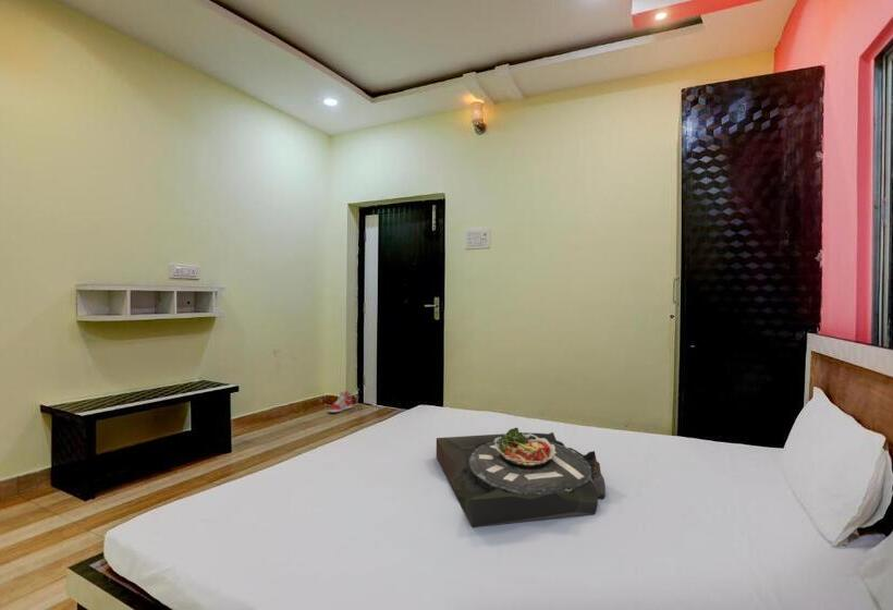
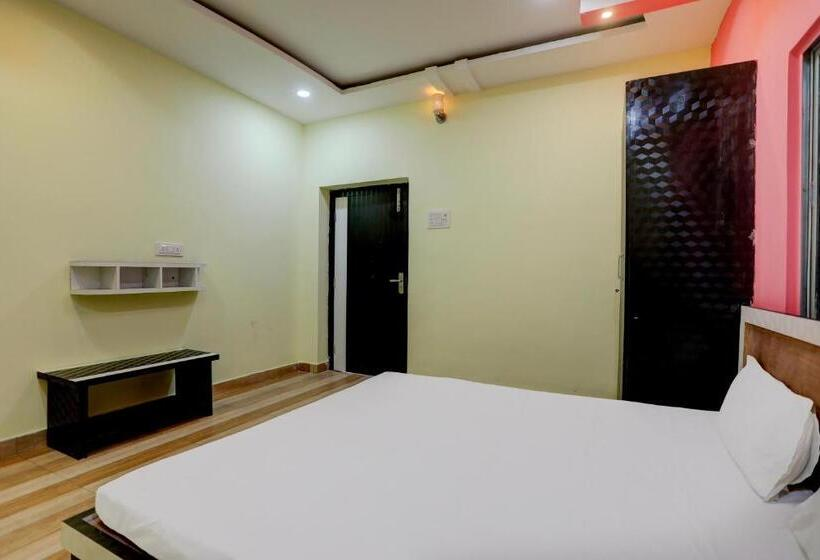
- serving tray [436,427,607,528]
- sneaker [327,390,354,414]
